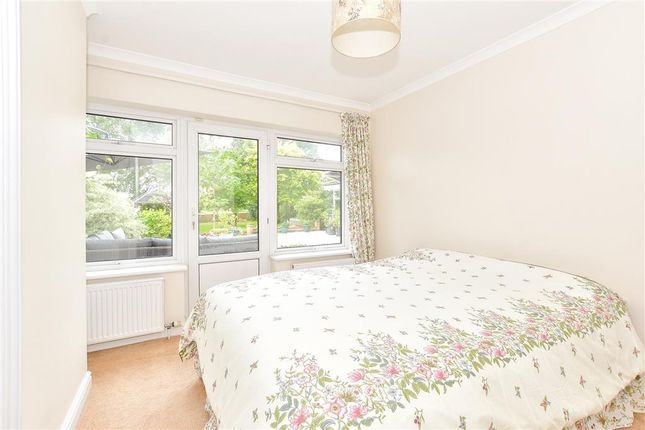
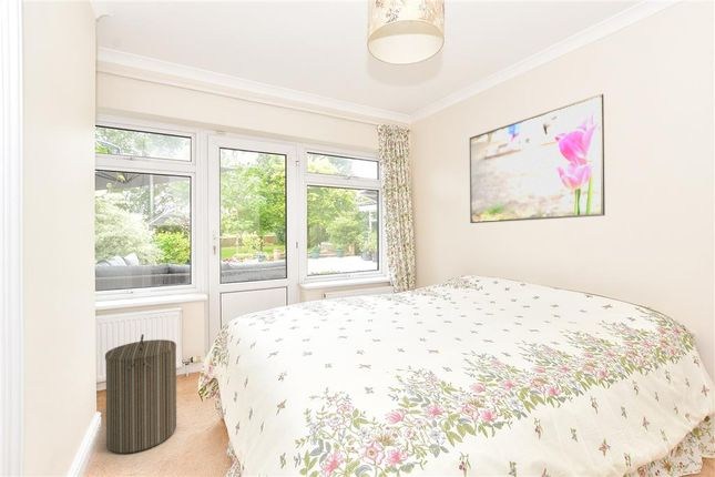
+ laundry hamper [104,333,177,455]
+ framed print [469,93,606,224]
